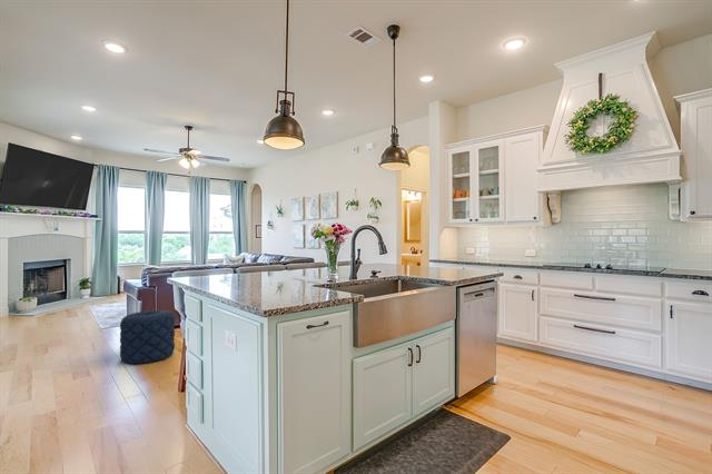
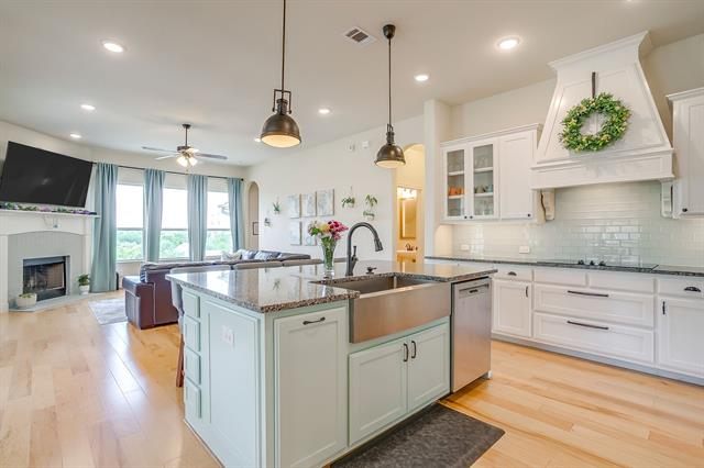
- pouf [119,309,176,365]
